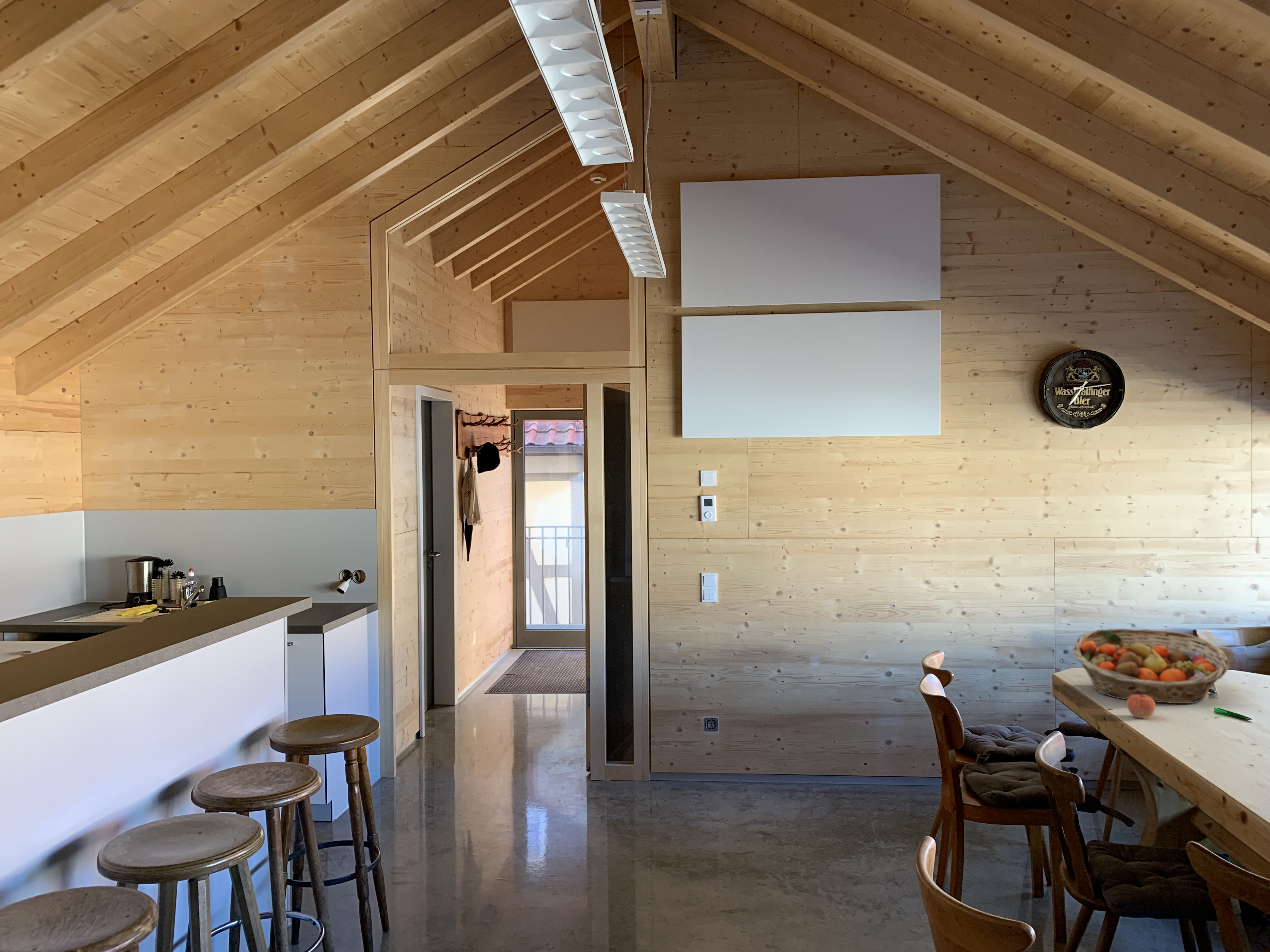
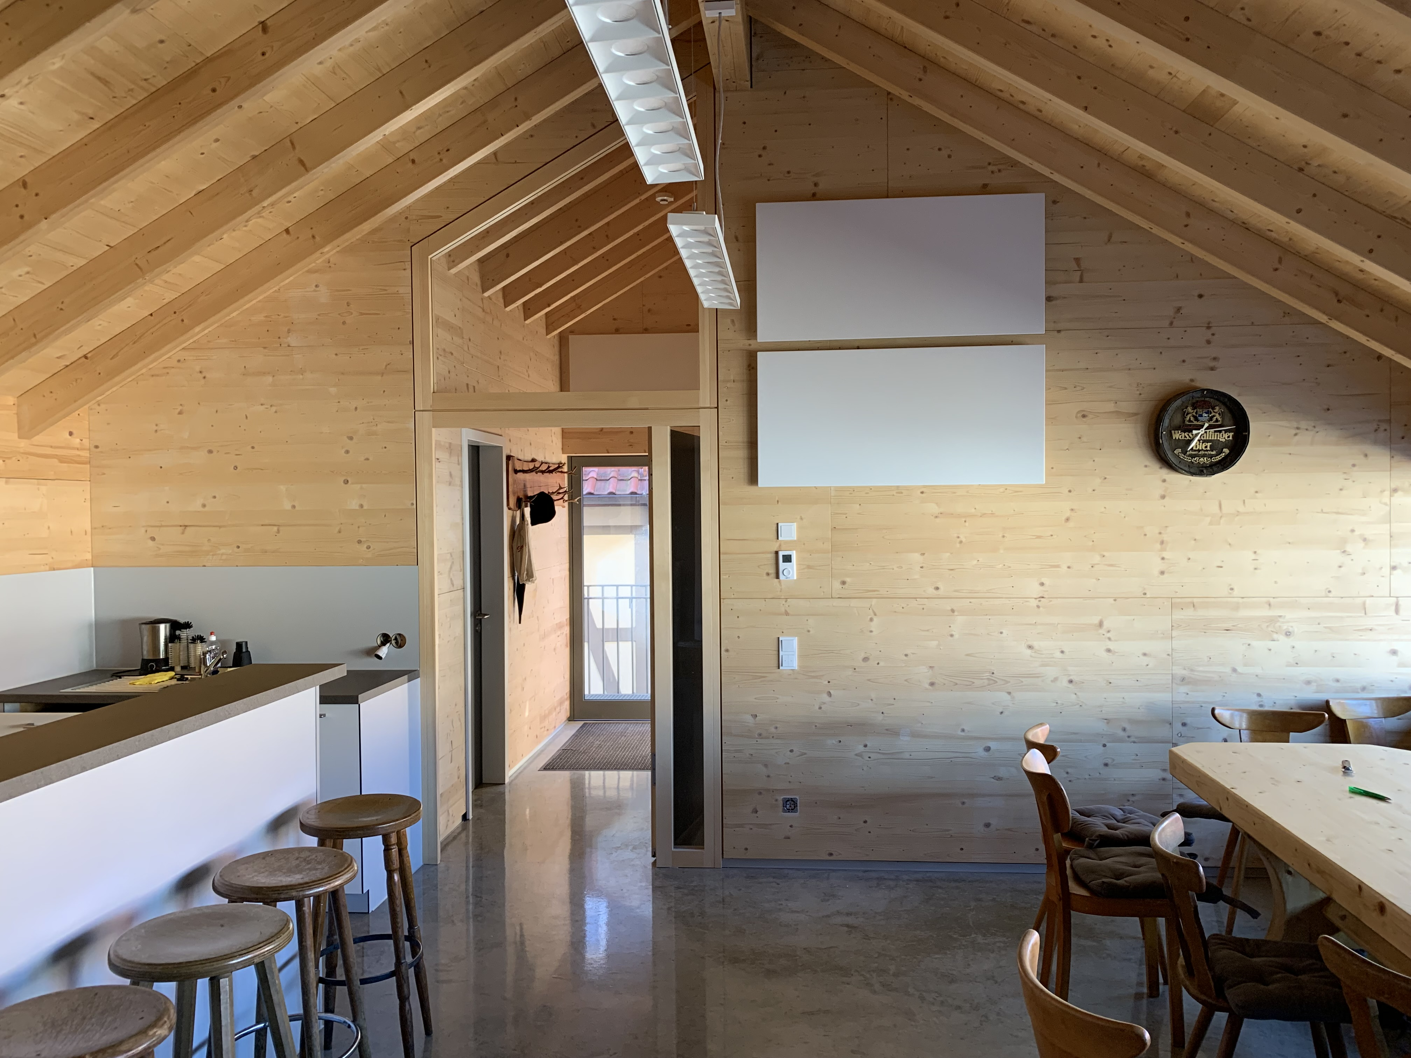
- apple [1126,694,1156,718]
- fruit basket [1073,628,1229,704]
